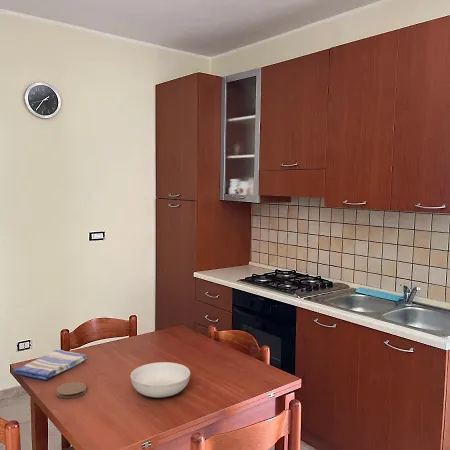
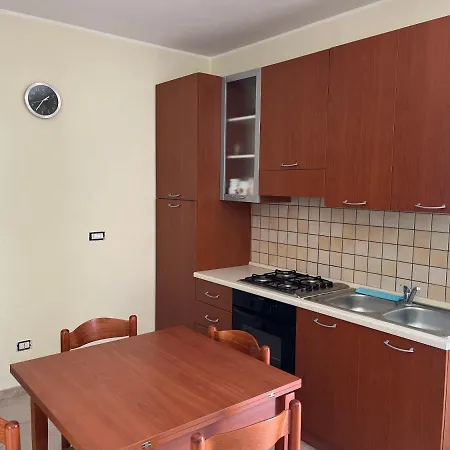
- serving bowl [130,361,191,398]
- coaster [56,381,87,399]
- dish towel [12,349,88,381]
